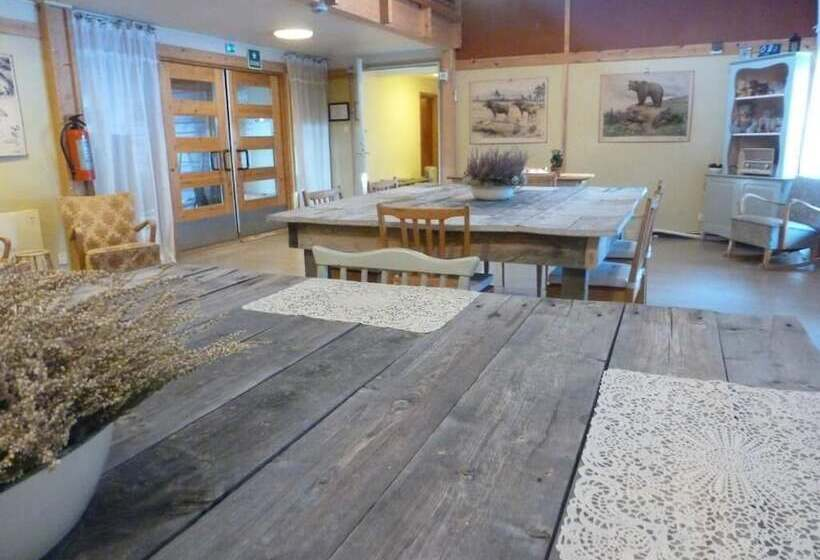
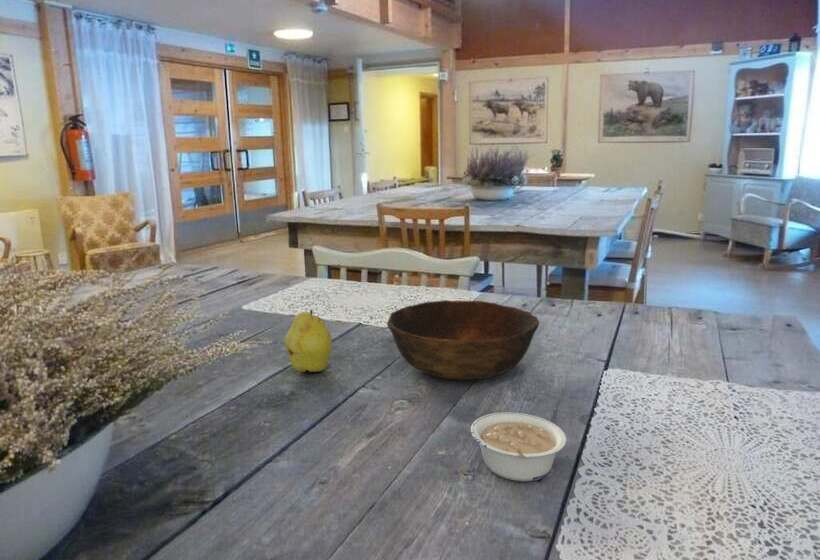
+ fruit [284,308,333,373]
+ bowl [386,299,540,381]
+ legume [470,411,568,482]
